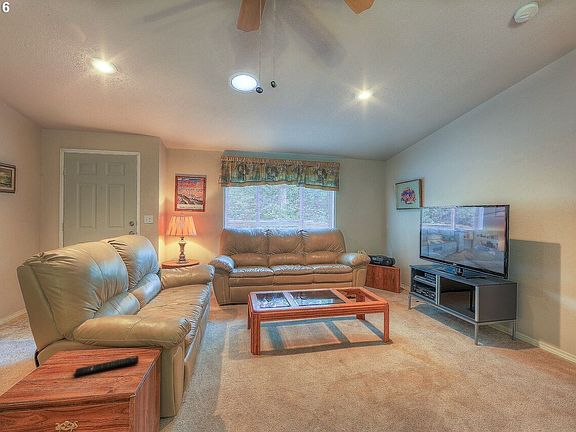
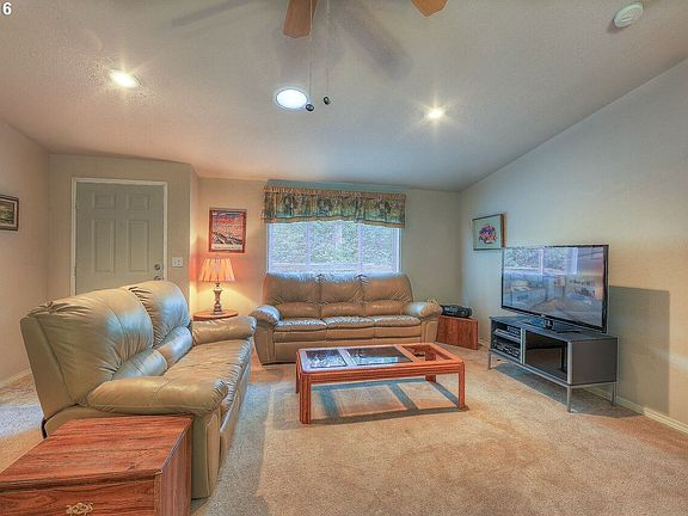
- remote control [73,355,140,377]
